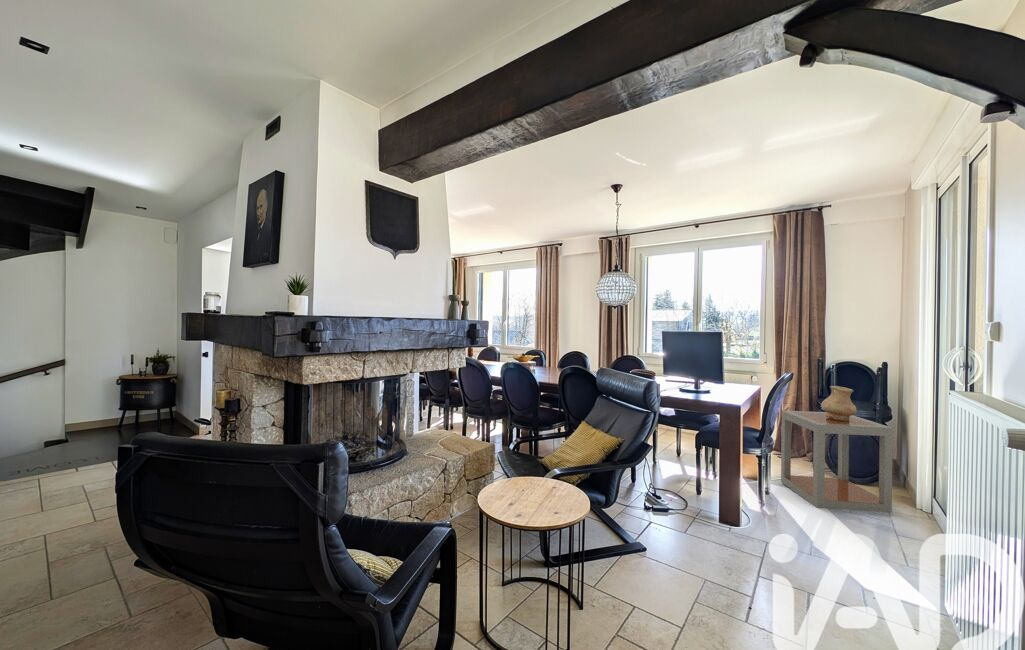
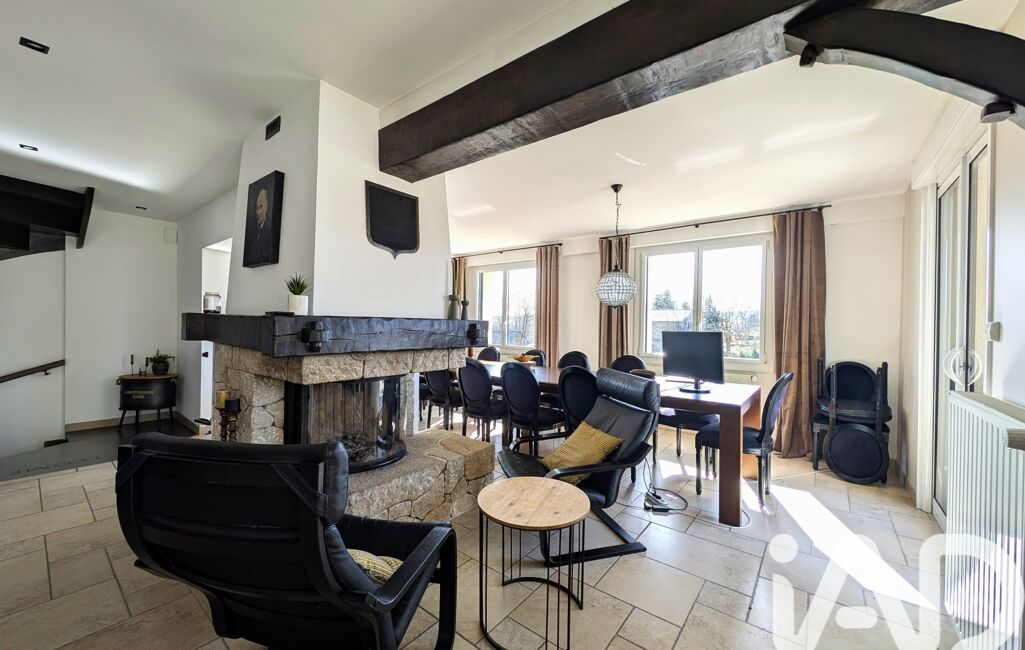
- vase [820,385,857,421]
- side table [780,410,894,513]
